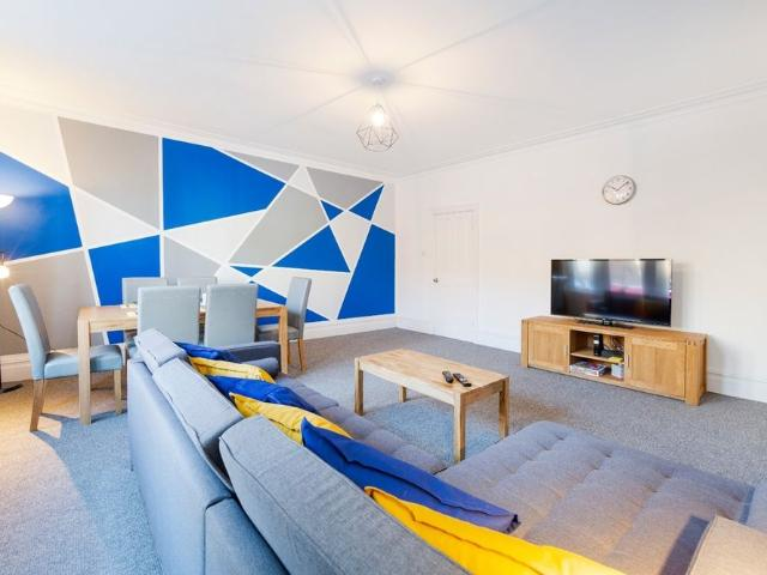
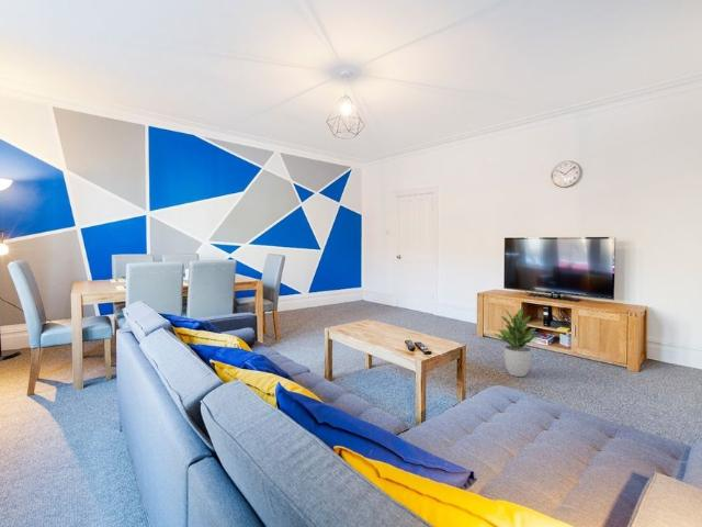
+ potted plant [494,305,542,378]
